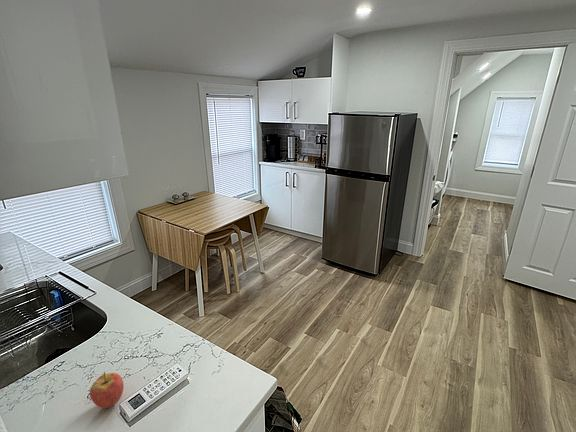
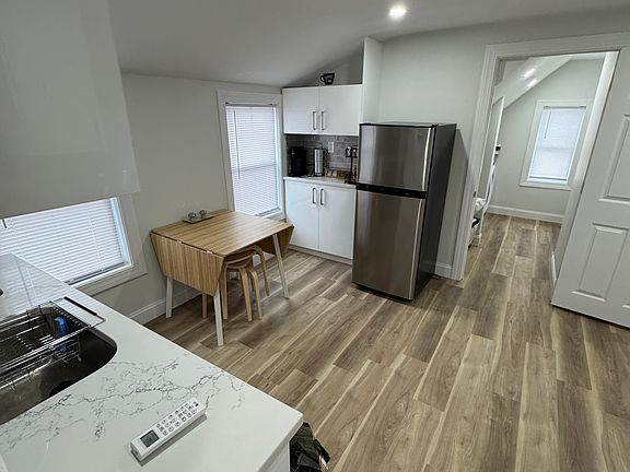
- fruit [89,371,125,409]
